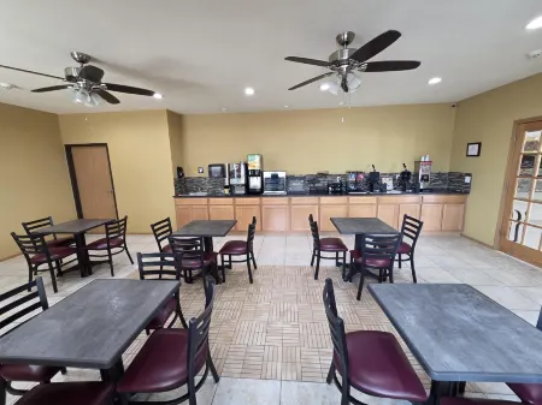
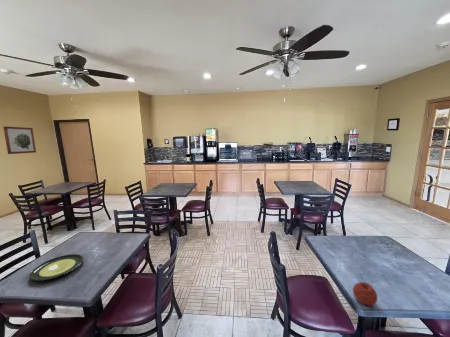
+ plate [28,253,84,282]
+ wall art [2,125,37,155]
+ fruit [352,281,378,307]
